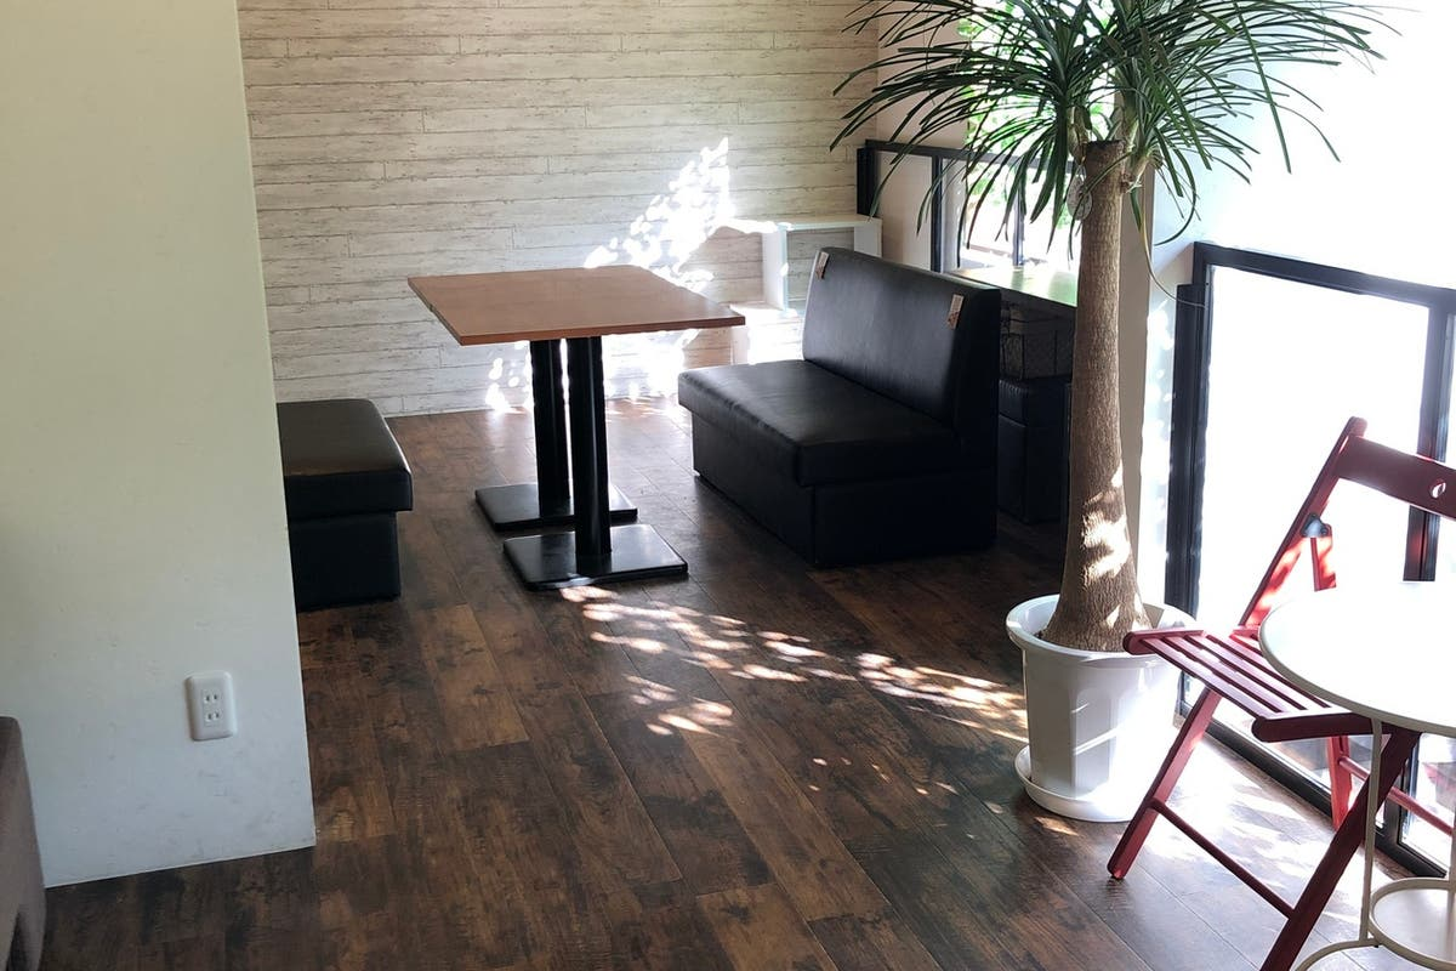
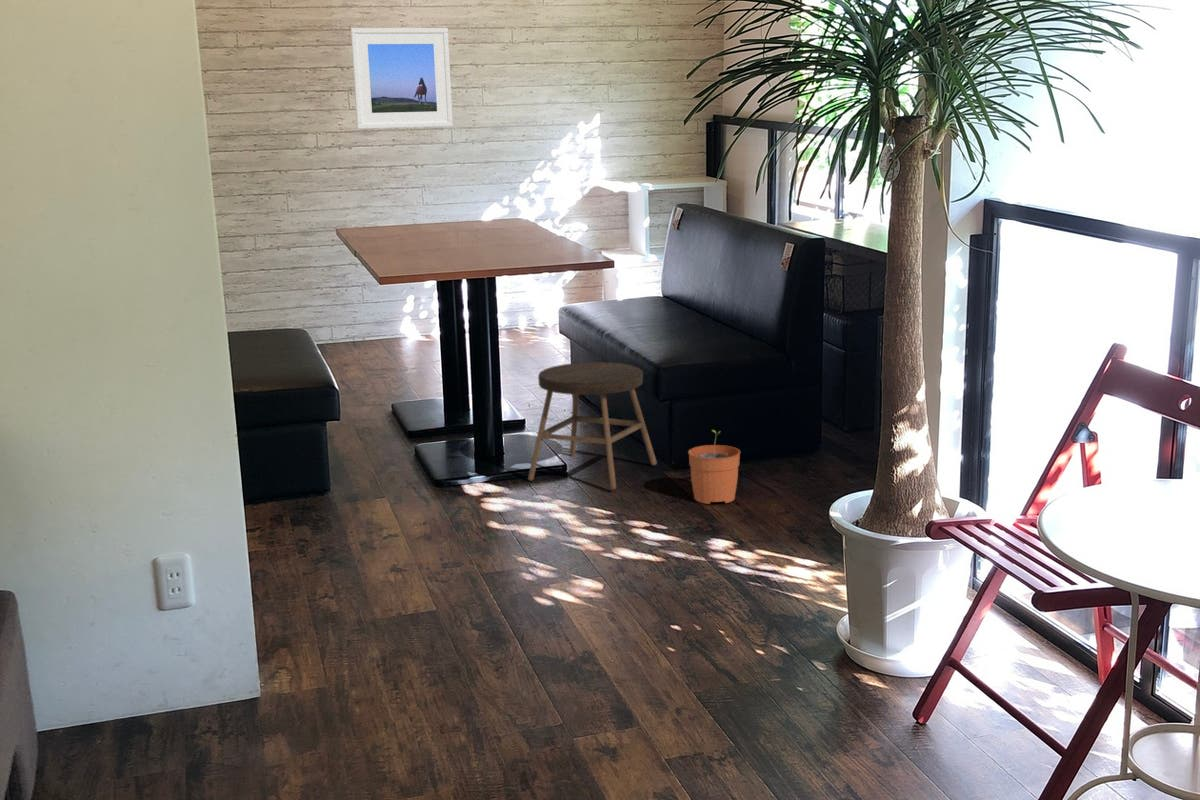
+ plant pot [687,429,741,505]
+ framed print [350,27,454,130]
+ stool [527,361,658,491]
